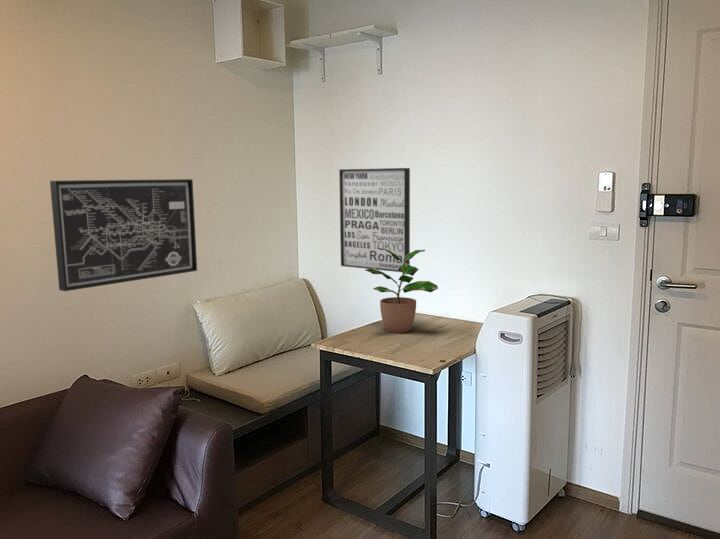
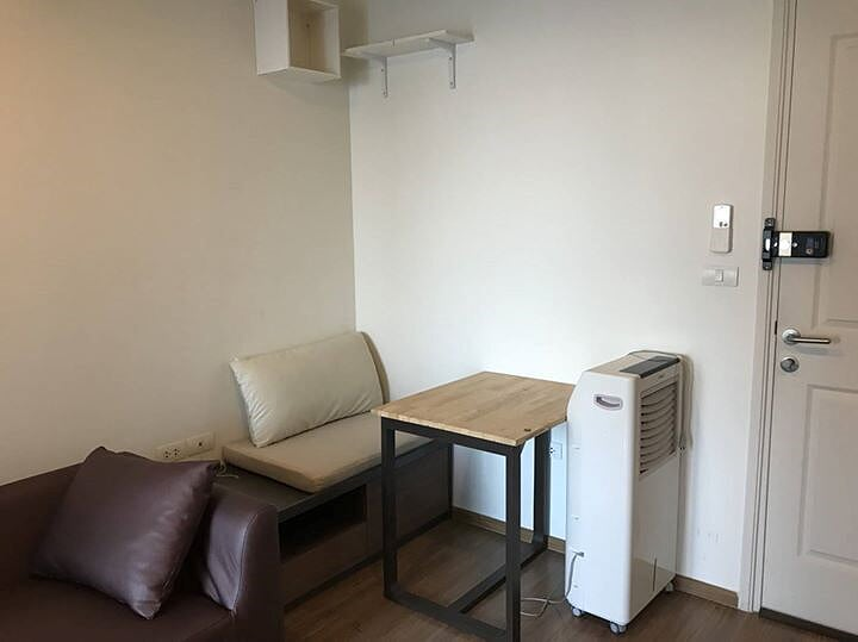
- potted plant [364,248,439,334]
- wall art [338,167,411,273]
- wall art [49,178,198,292]
